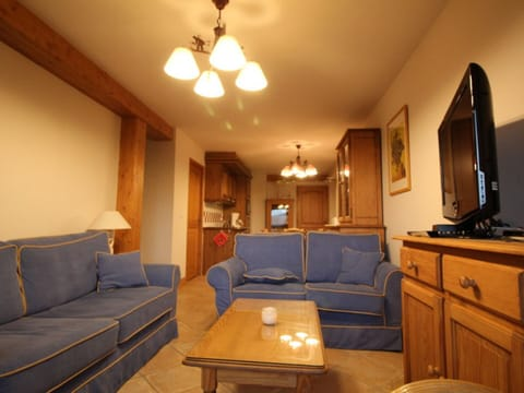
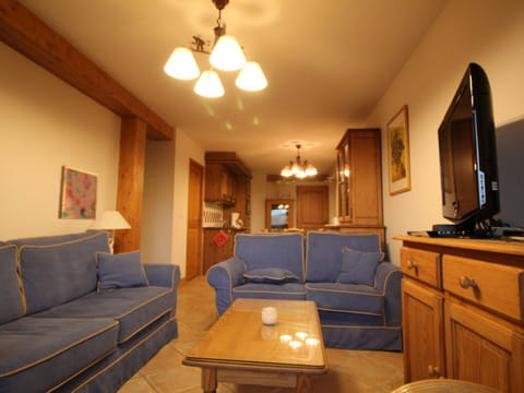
+ wall art [57,165,99,221]
